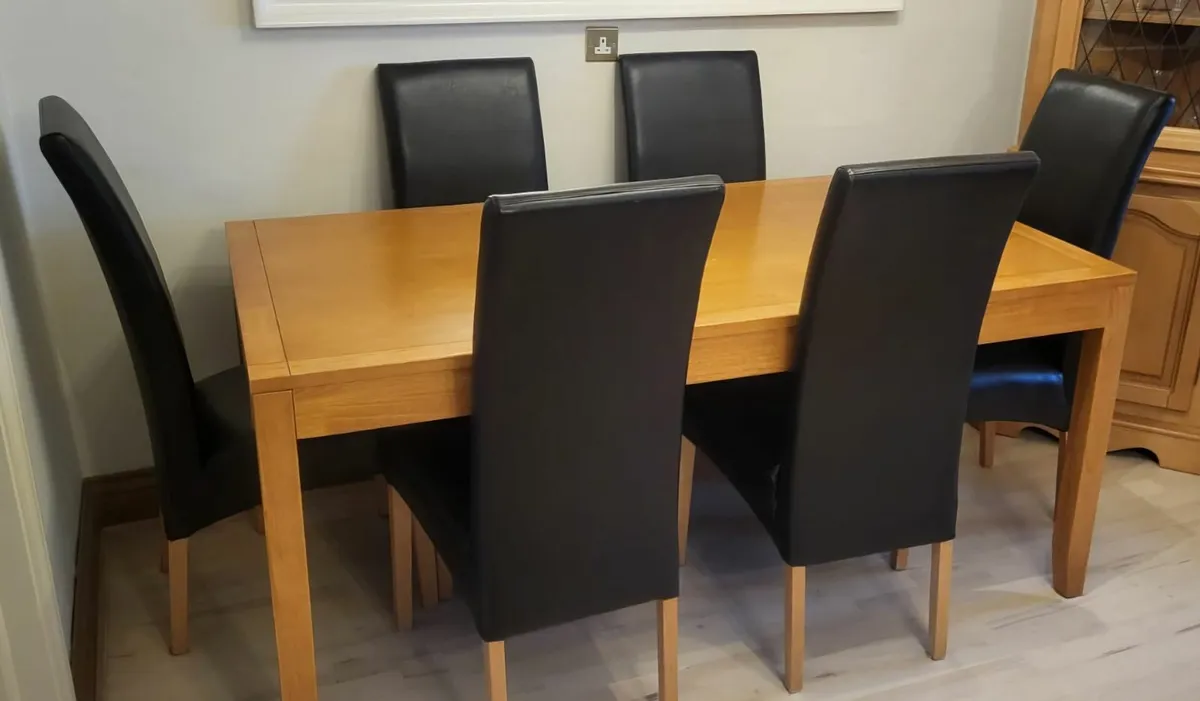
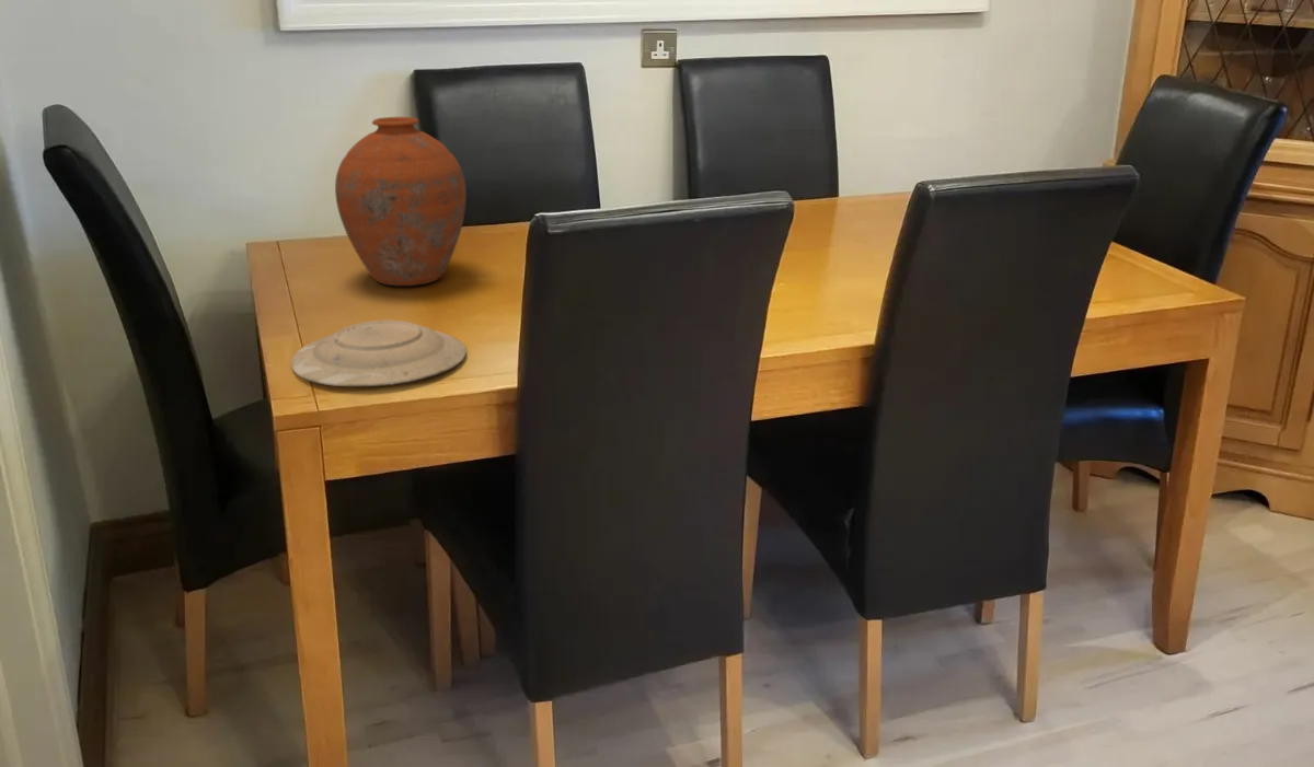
+ plate [290,318,468,387]
+ vase [334,116,468,287]
